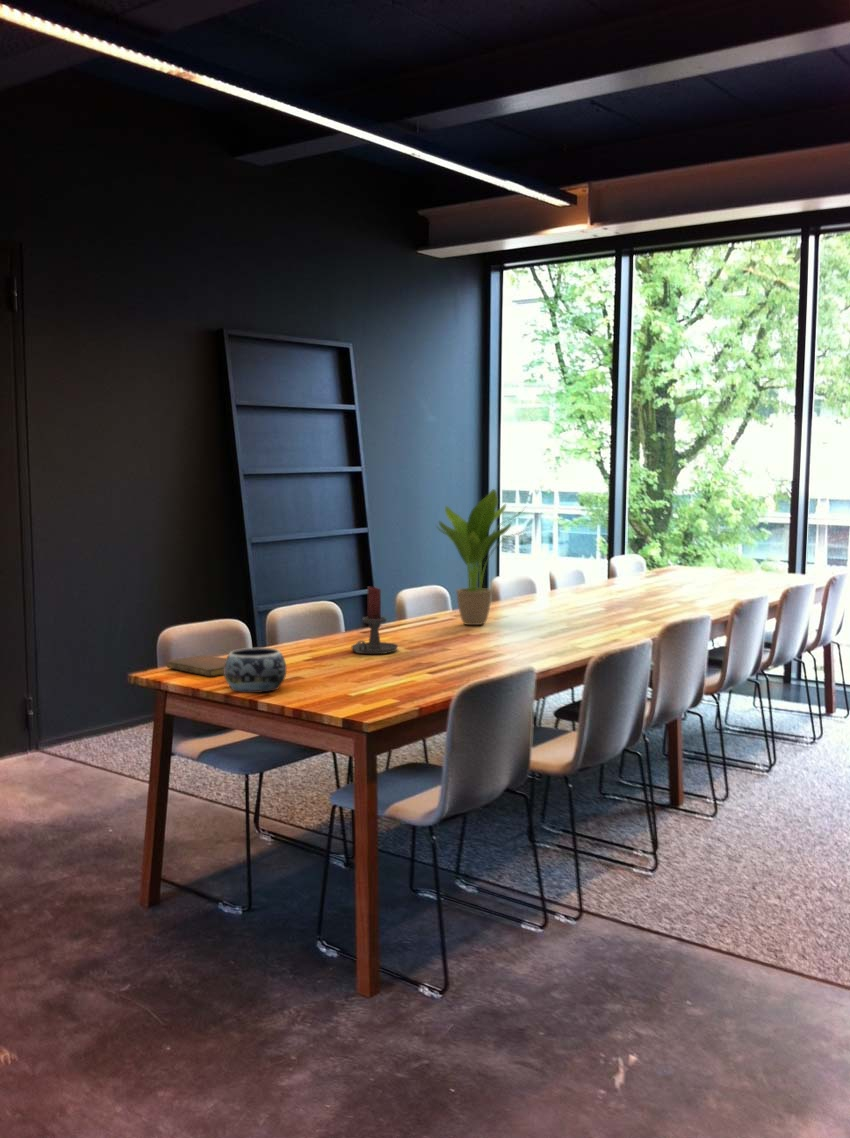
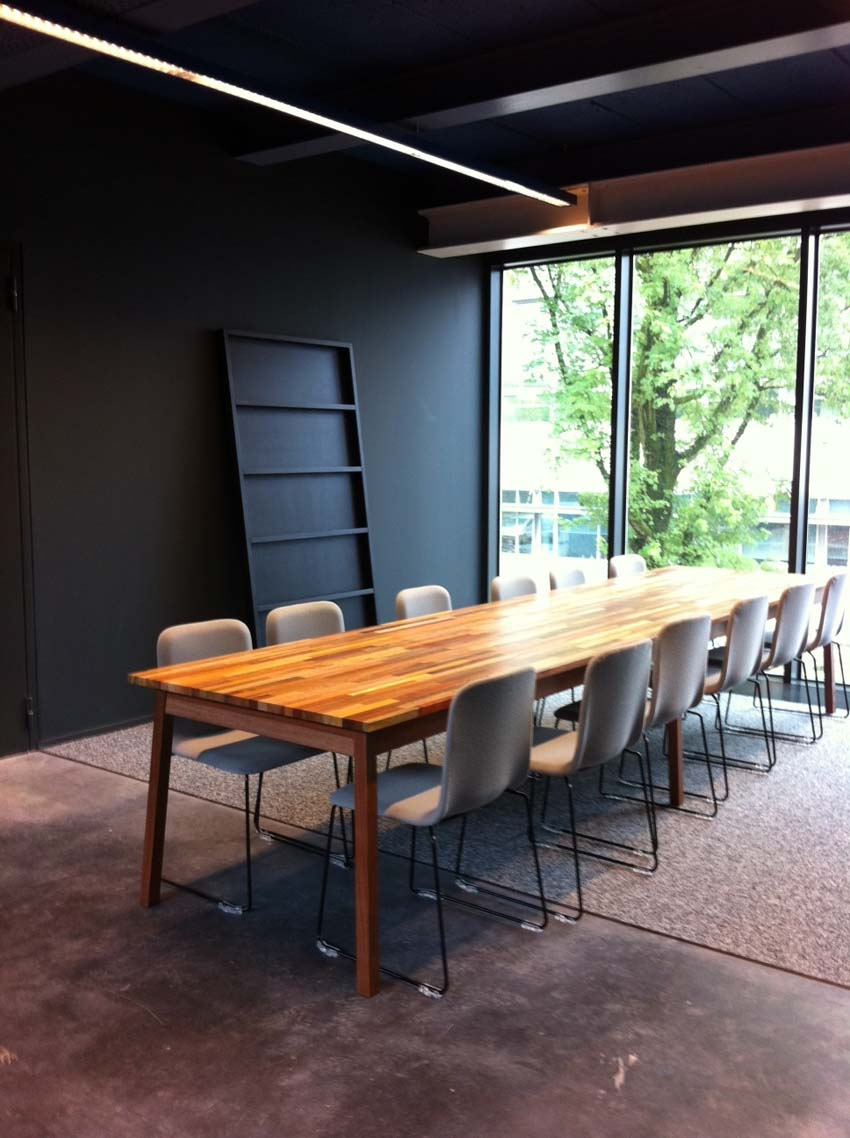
- candle holder [350,586,399,655]
- decorative bowl [223,647,288,694]
- potted plant [434,488,533,626]
- notebook [165,654,226,678]
